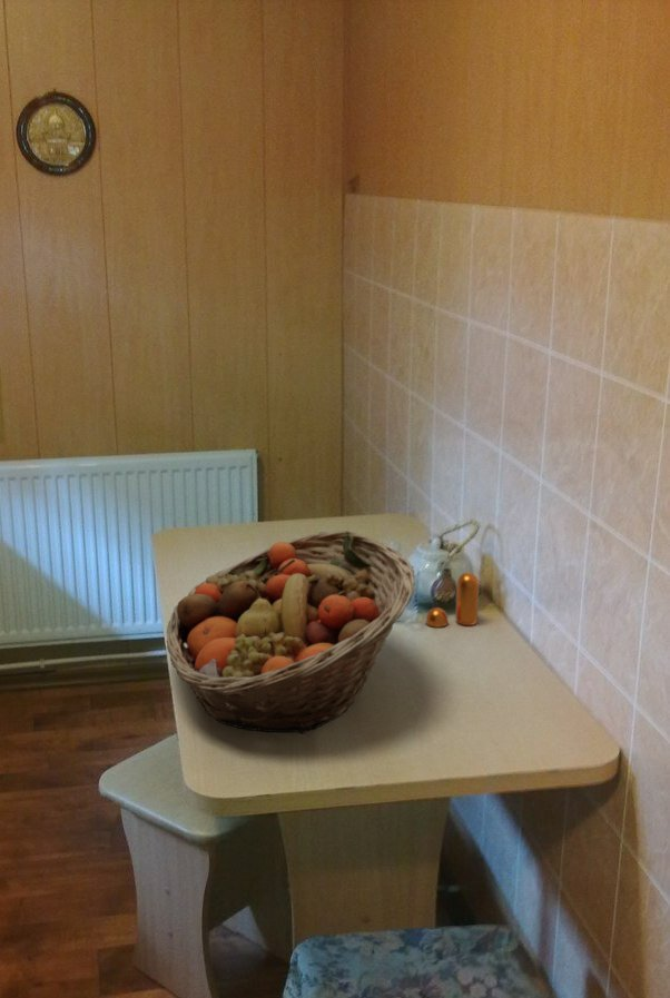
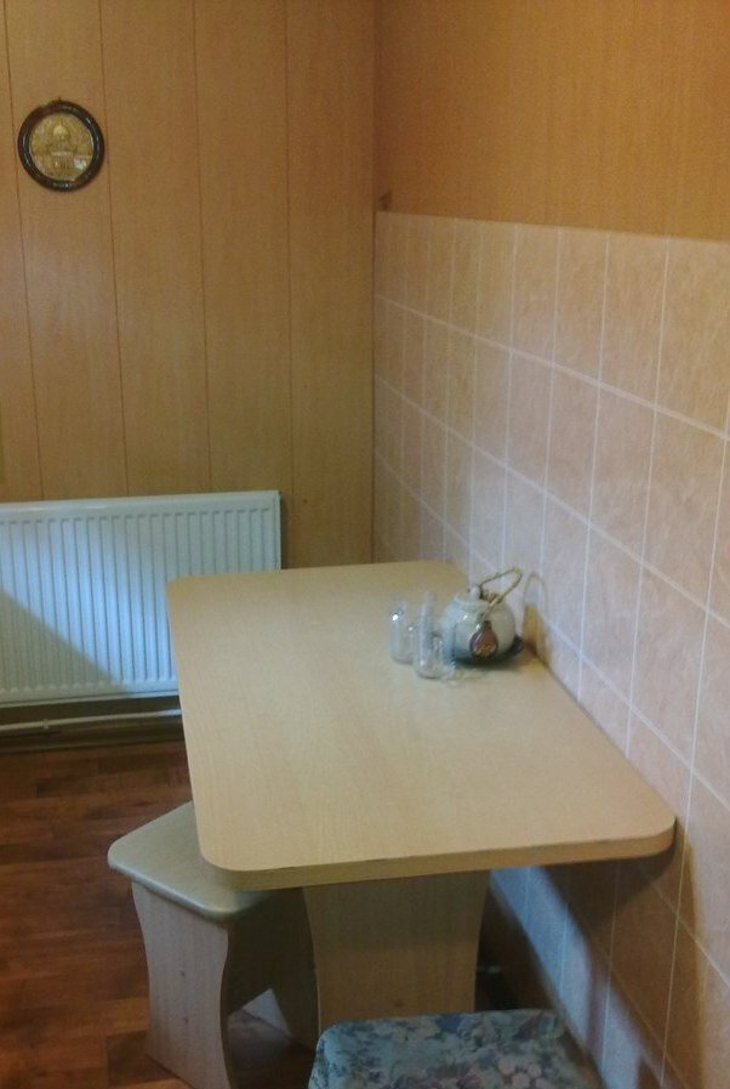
- pepper shaker [424,572,480,629]
- fruit basket [166,530,416,735]
